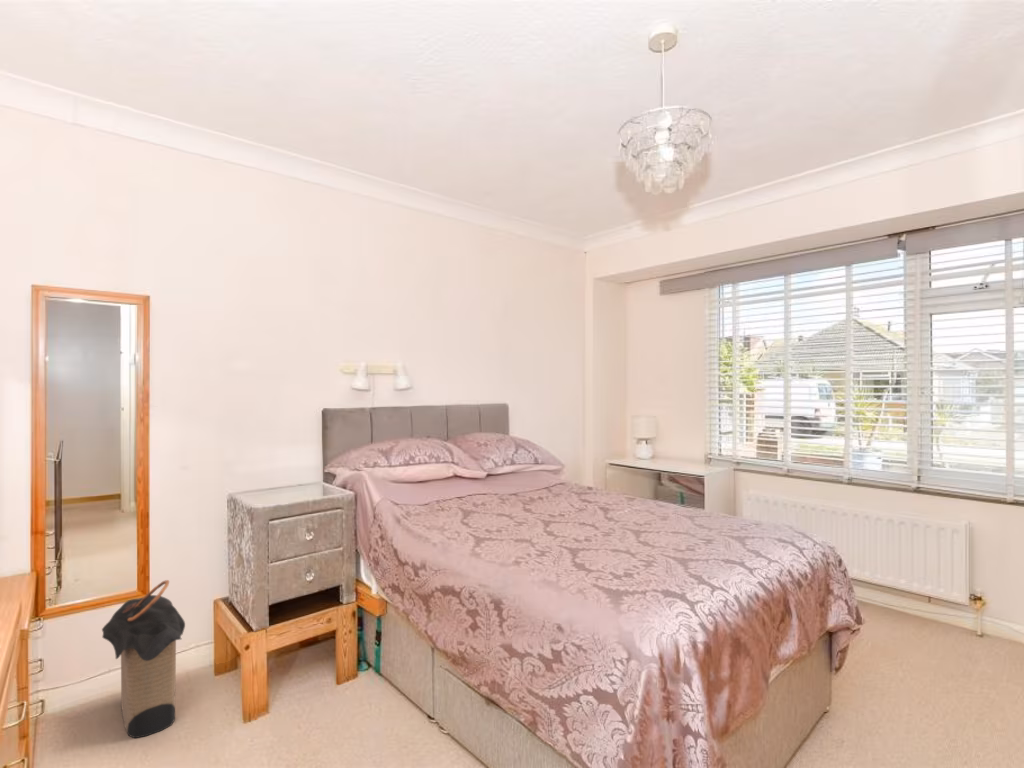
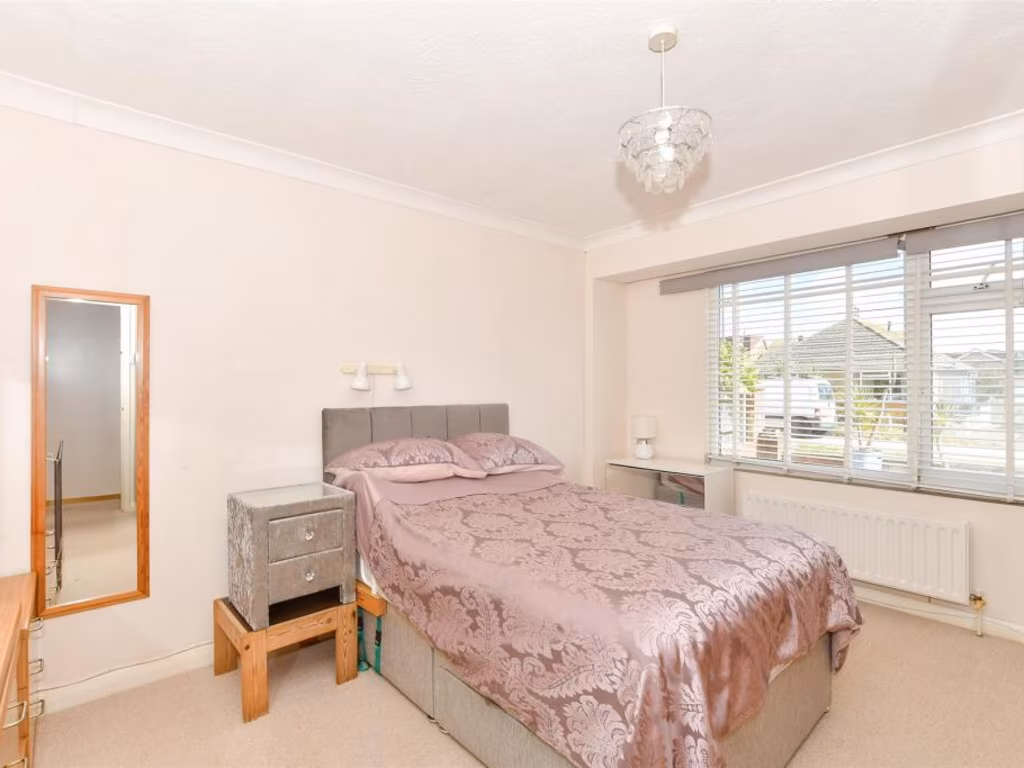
- laundry hamper [101,579,186,739]
